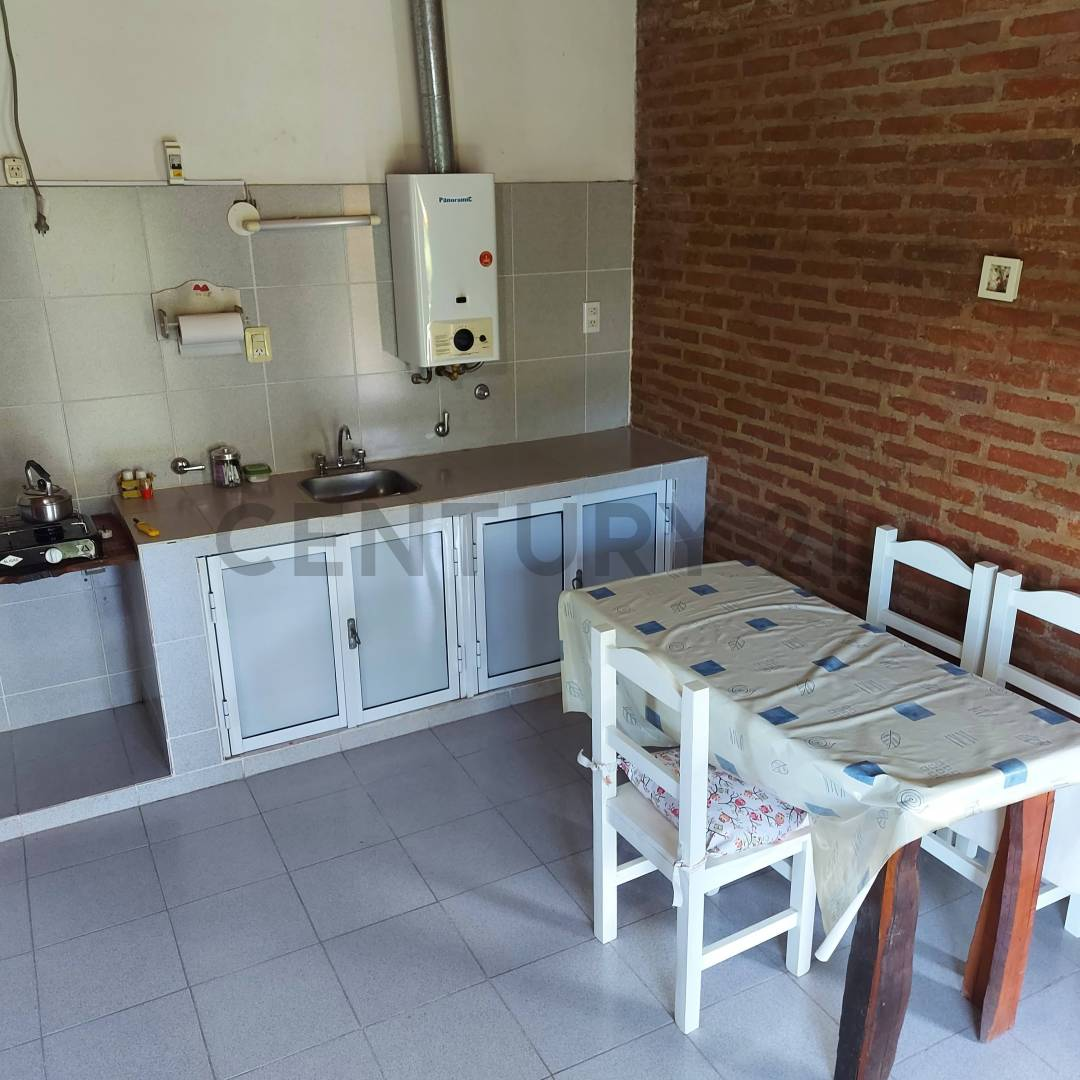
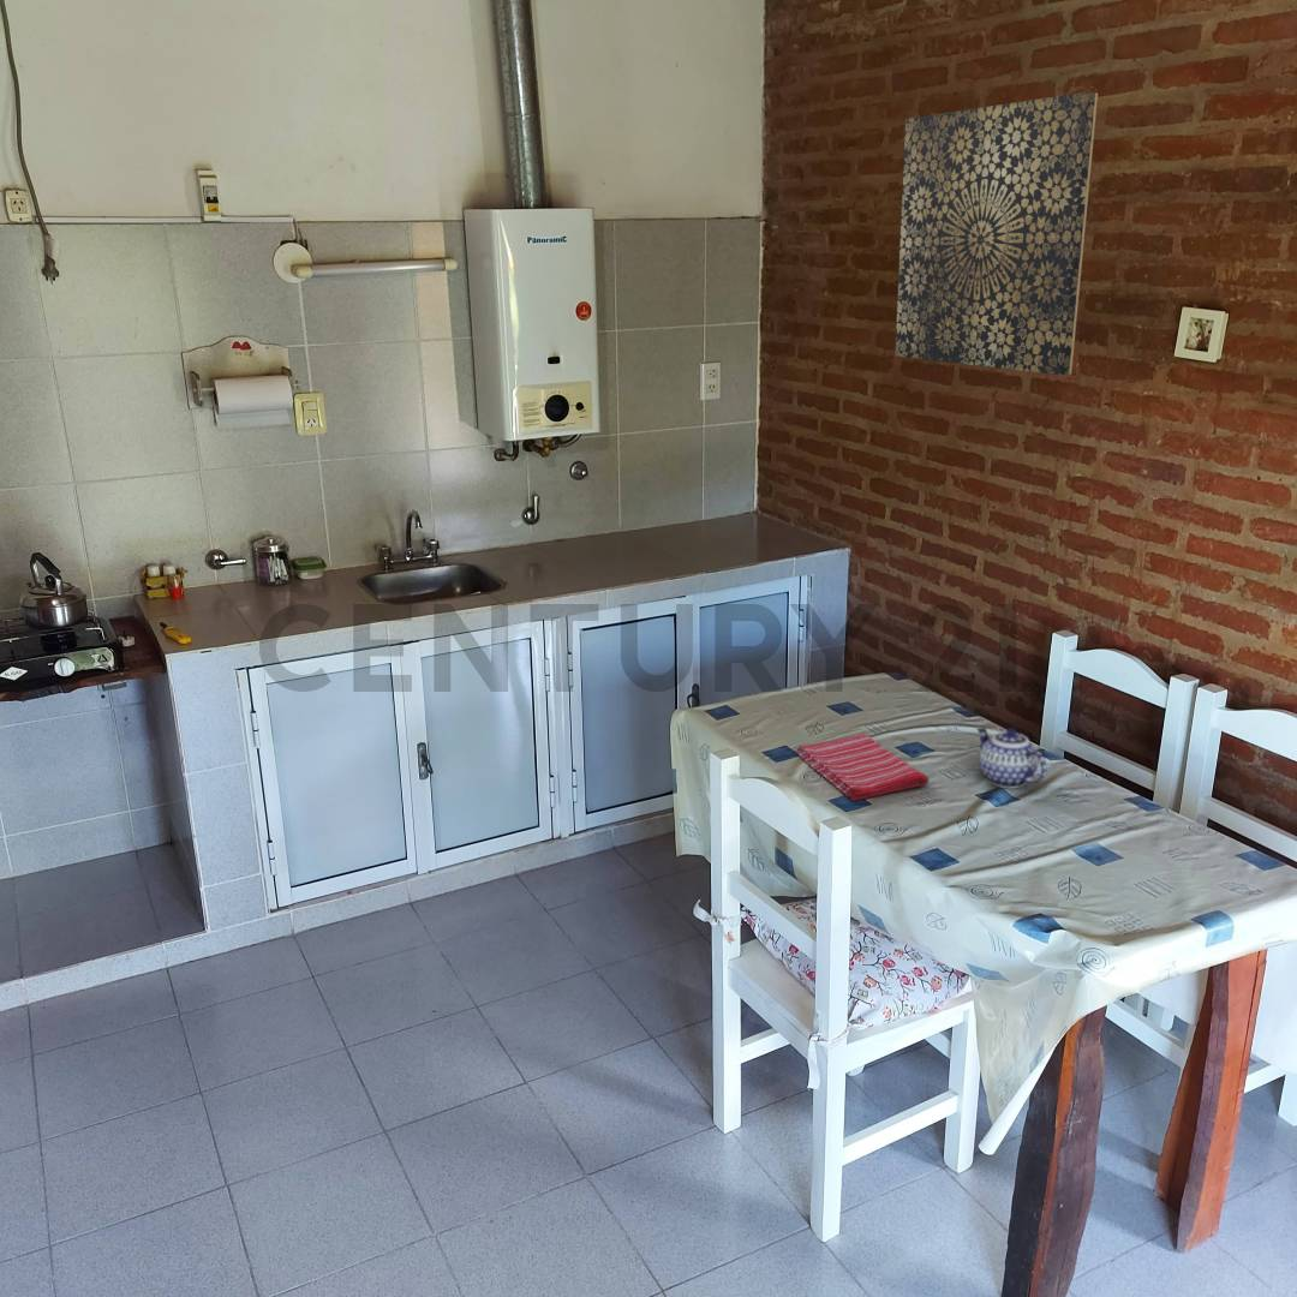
+ teapot [975,725,1047,790]
+ dish towel [795,733,930,802]
+ wall art [895,91,1099,376]
